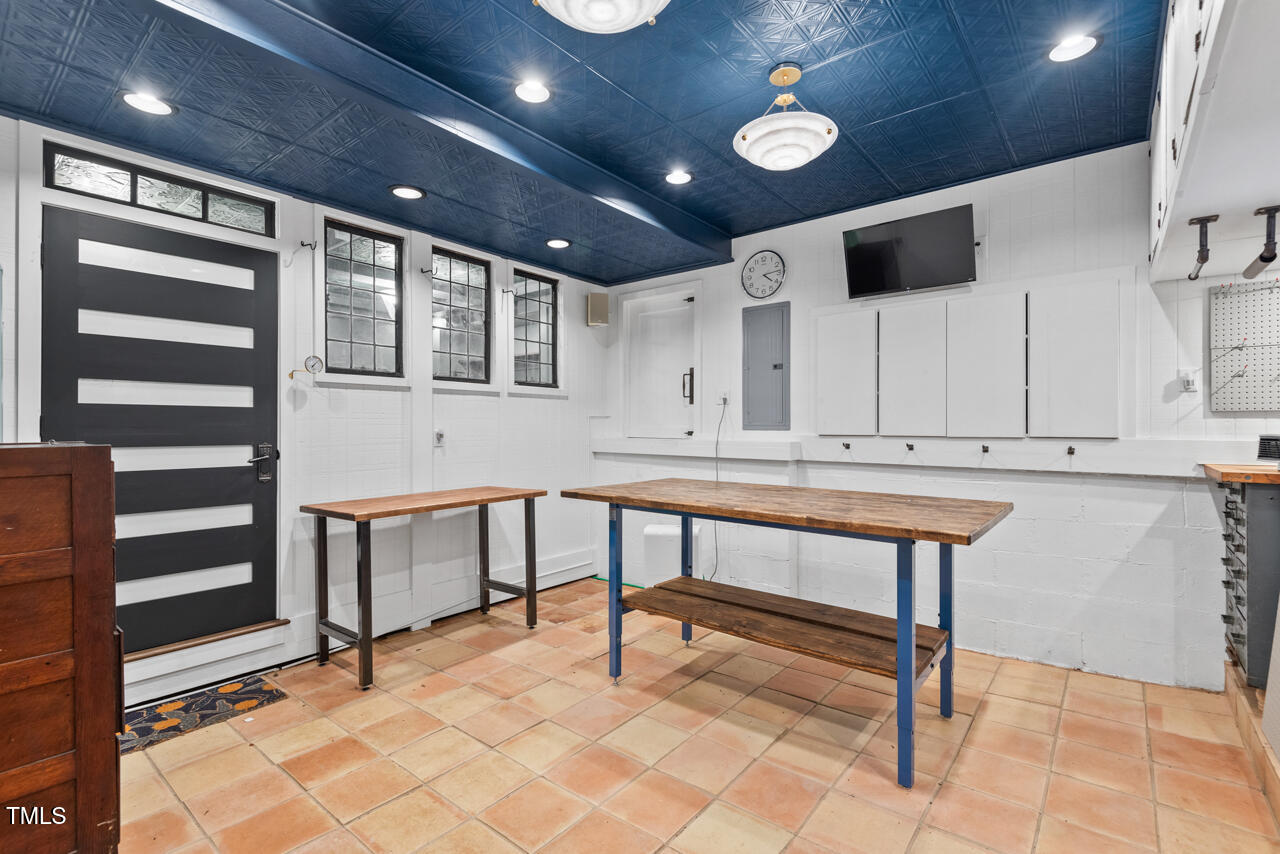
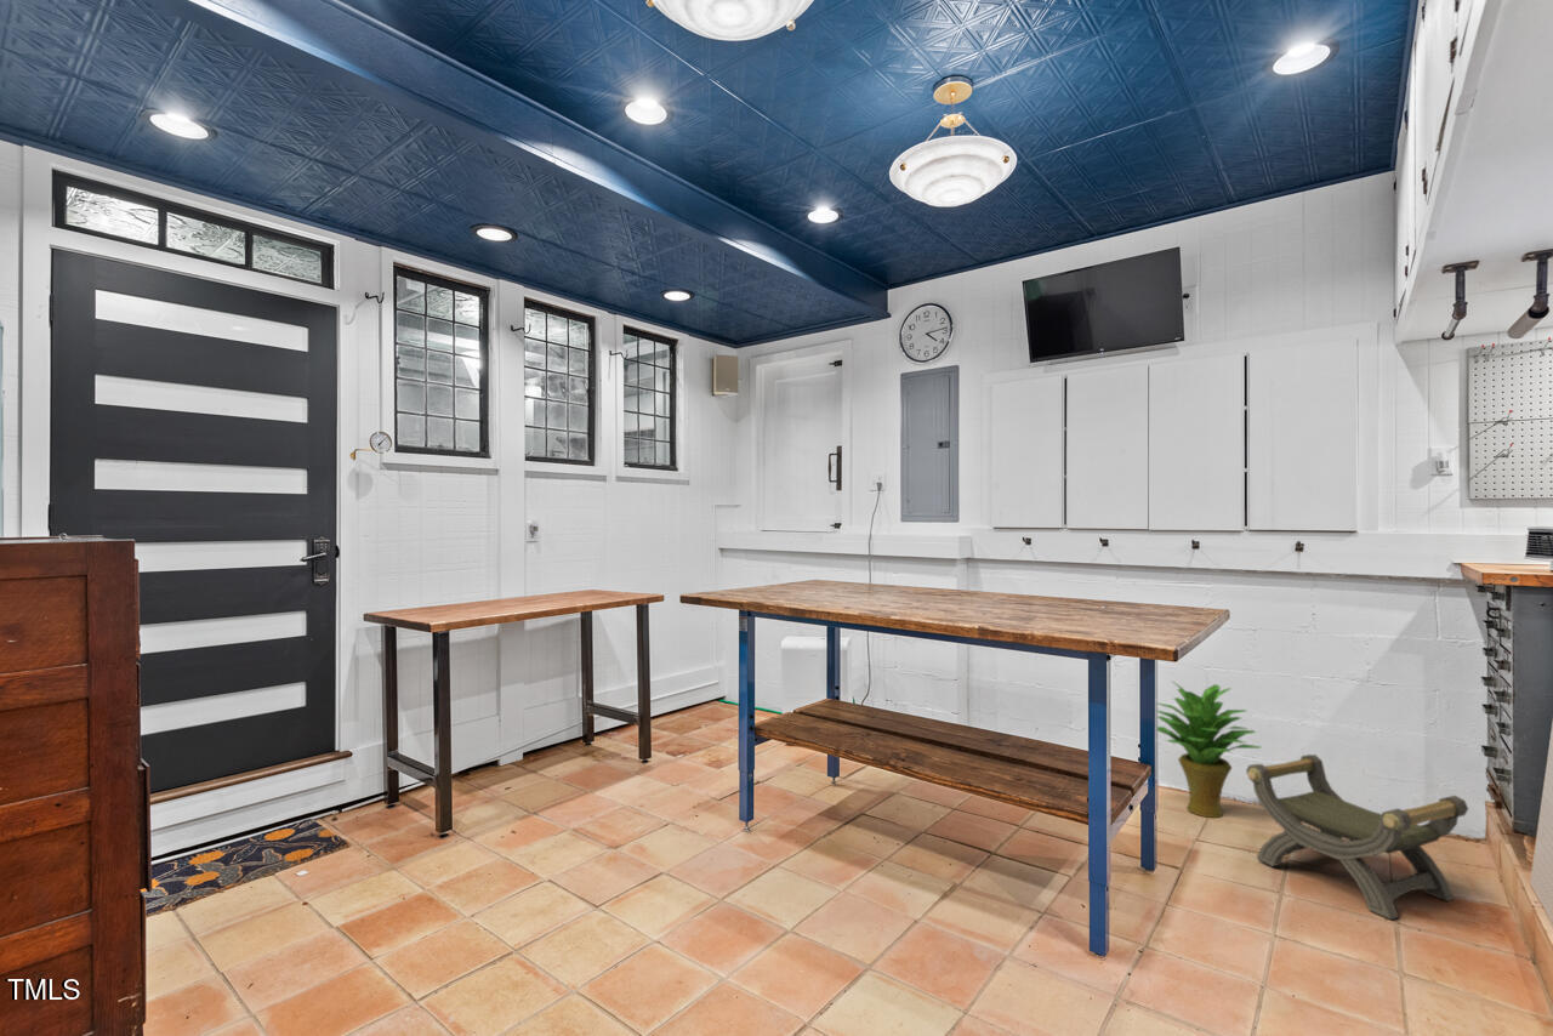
+ potted plant [1156,679,1263,819]
+ stool [1245,753,1469,921]
